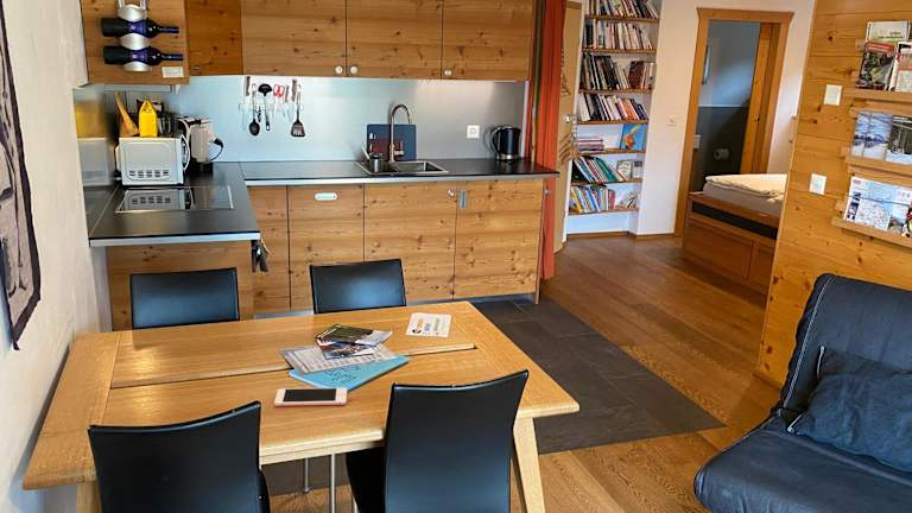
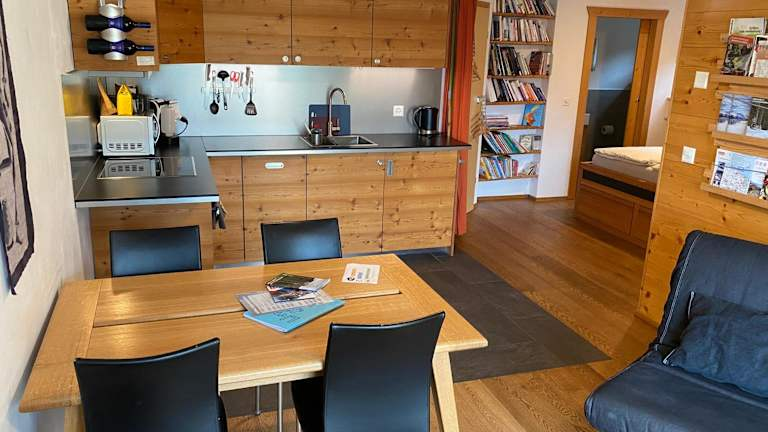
- cell phone [273,386,348,407]
